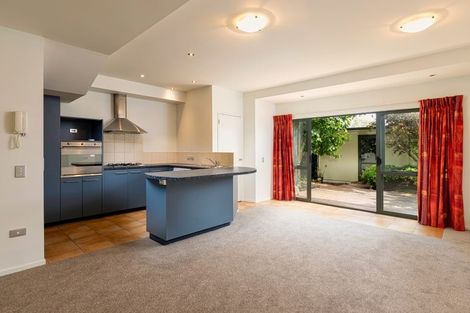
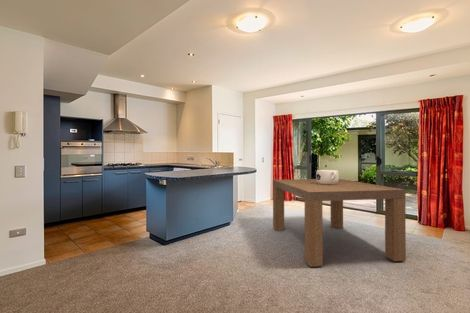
+ dining table [272,169,407,268]
